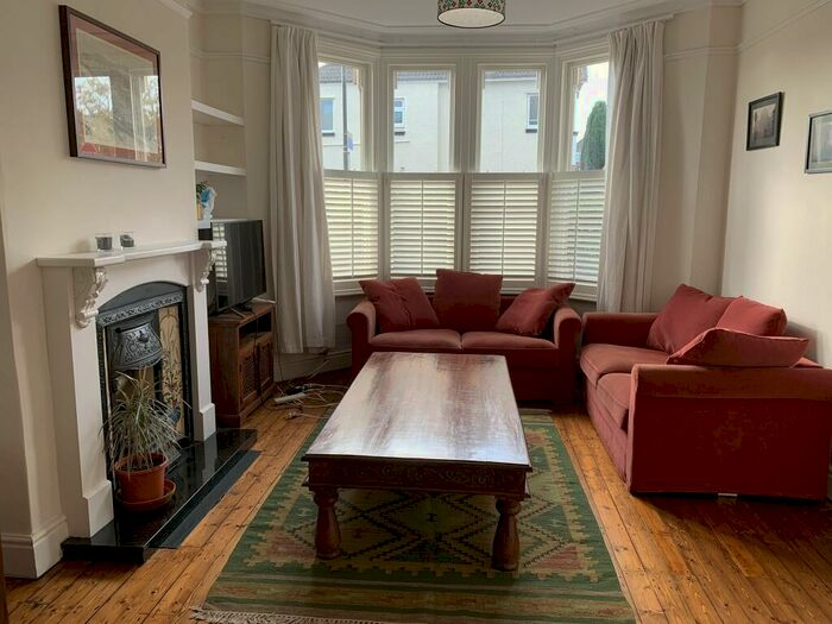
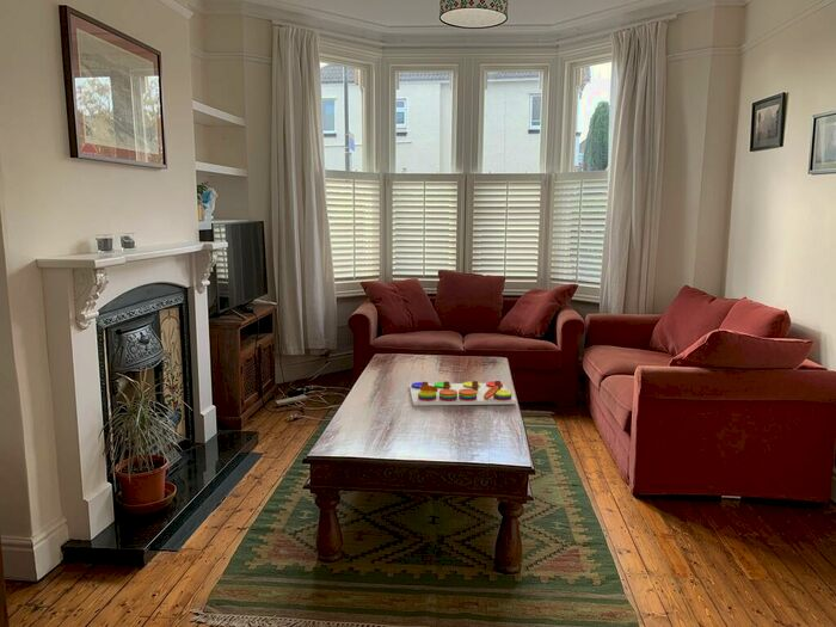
+ board game [408,380,517,407]
